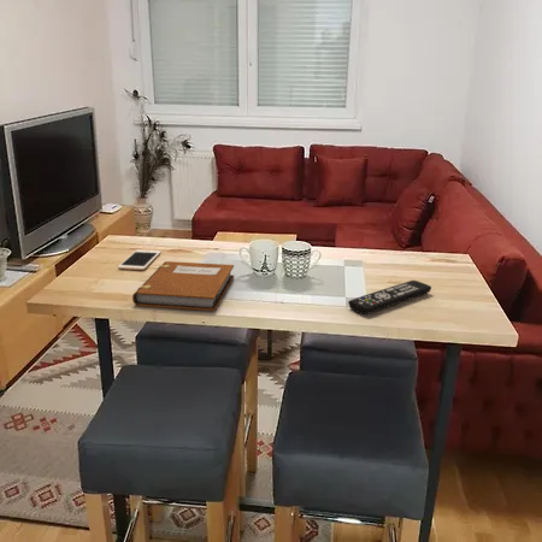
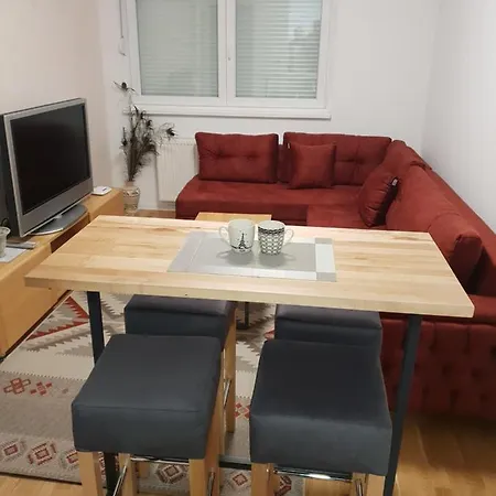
- notebook [131,260,235,312]
- remote control [347,279,432,316]
- cell phone [117,248,163,271]
